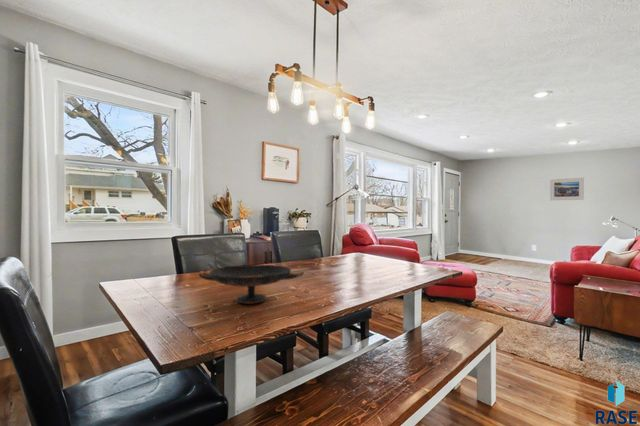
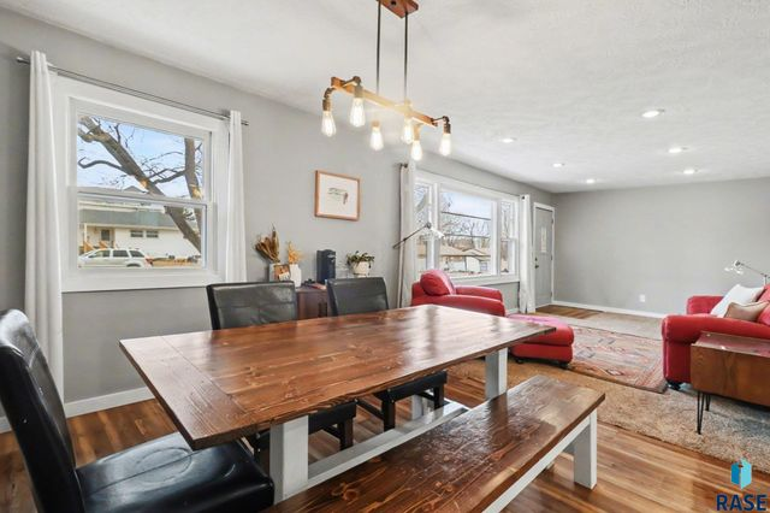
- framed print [549,177,585,201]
- decorative bowl [198,264,305,305]
